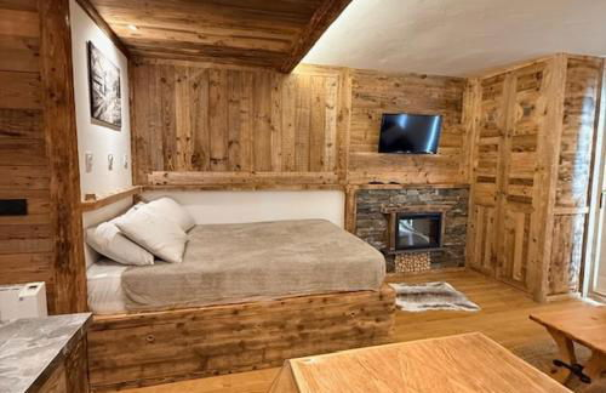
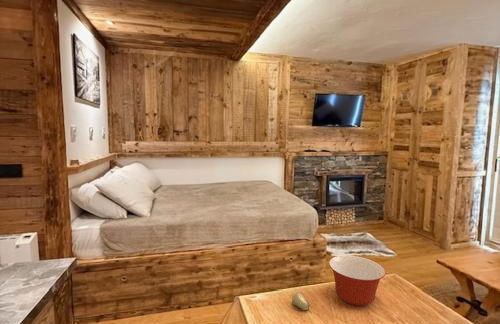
+ decorative egg [291,292,311,311]
+ mixing bowl [328,254,386,307]
